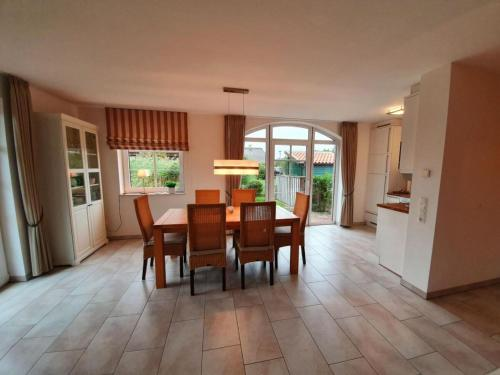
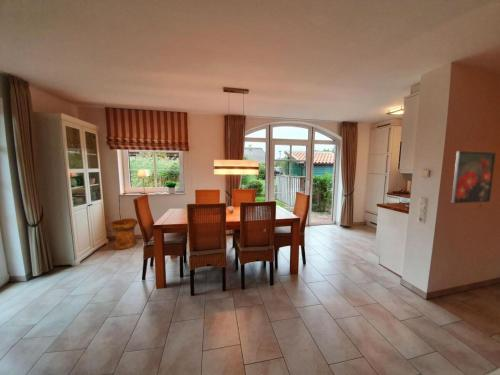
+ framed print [451,150,497,204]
+ woven basket [108,217,139,250]
